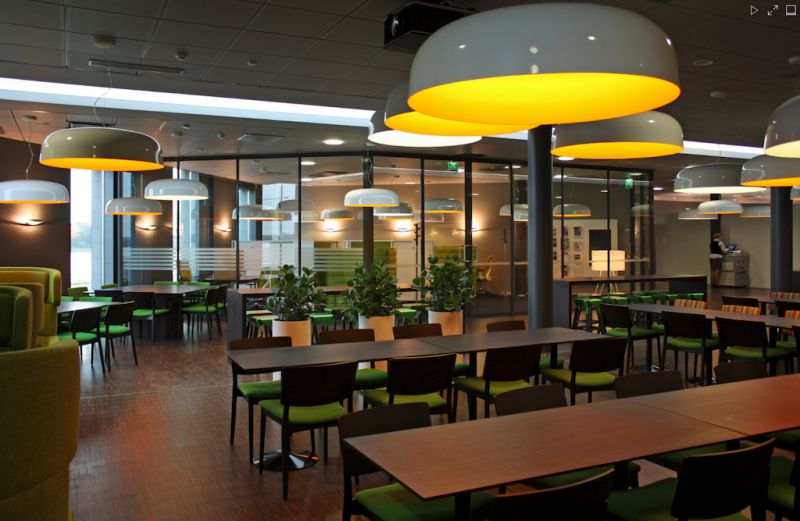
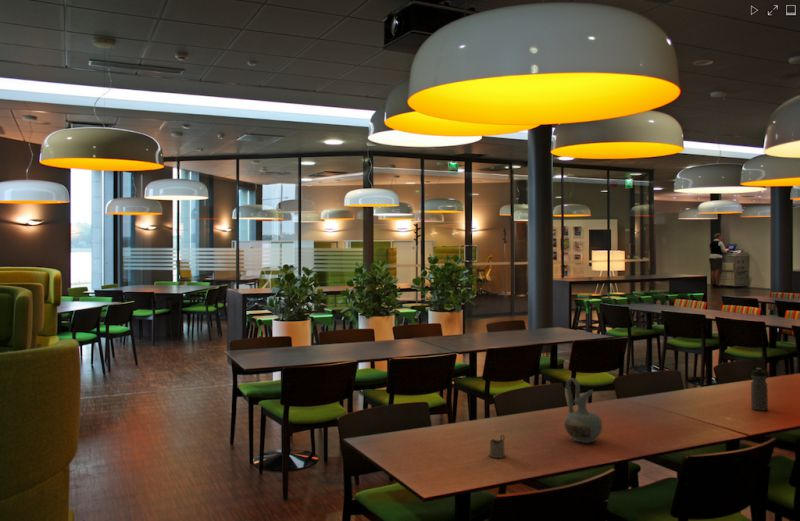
+ water bottle [750,367,769,412]
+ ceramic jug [564,377,603,444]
+ tea glass holder [488,434,507,459]
